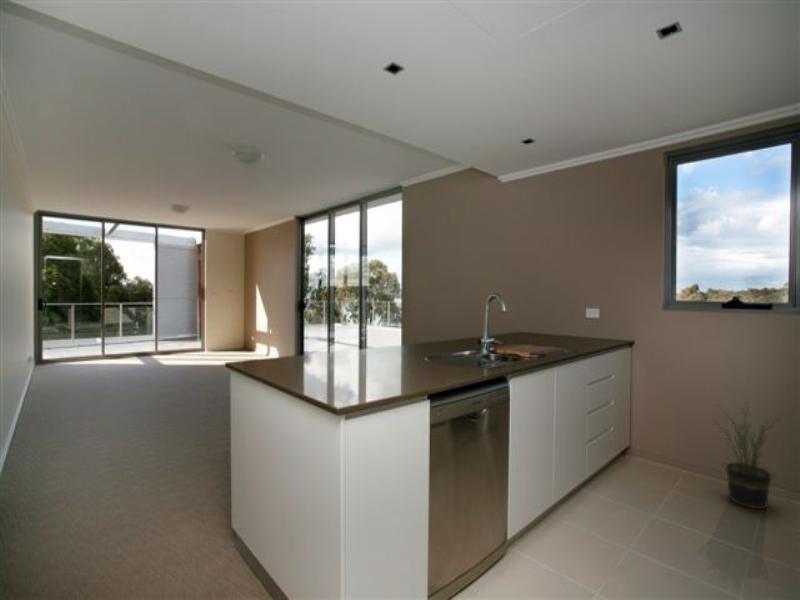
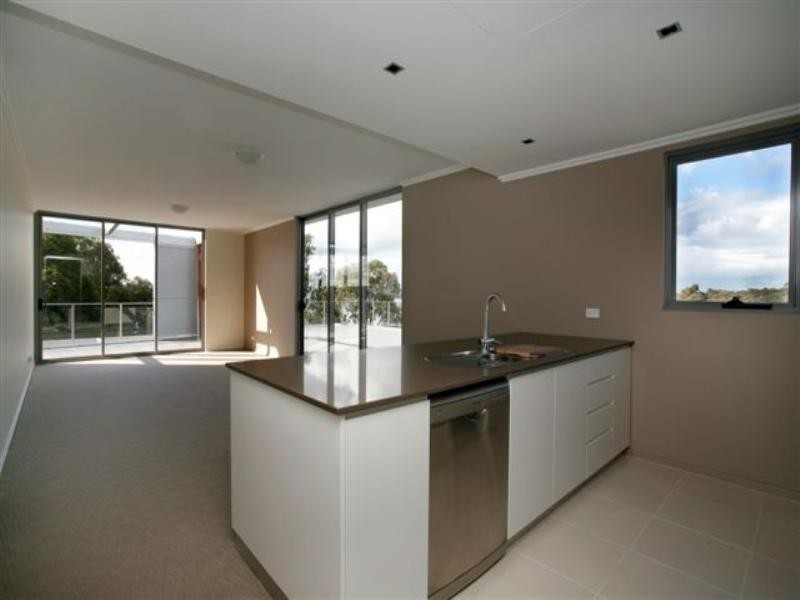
- potted plant [713,401,792,510]
